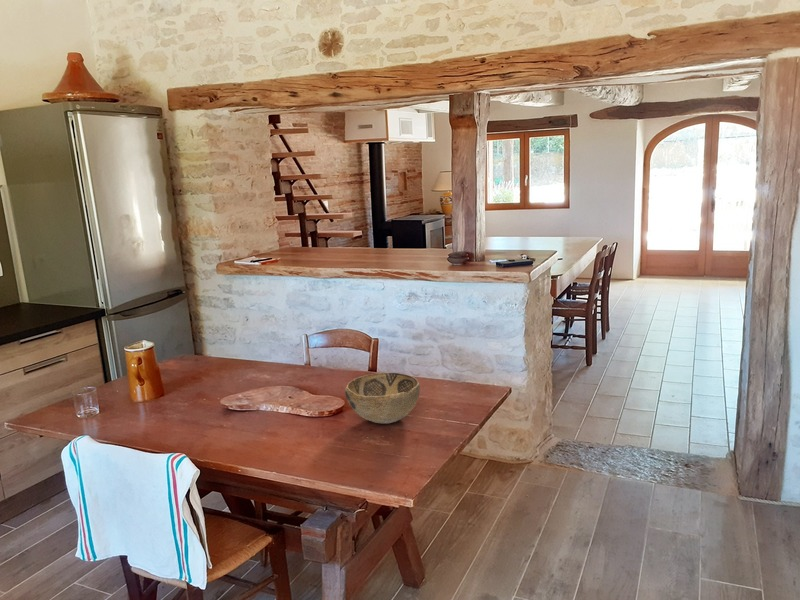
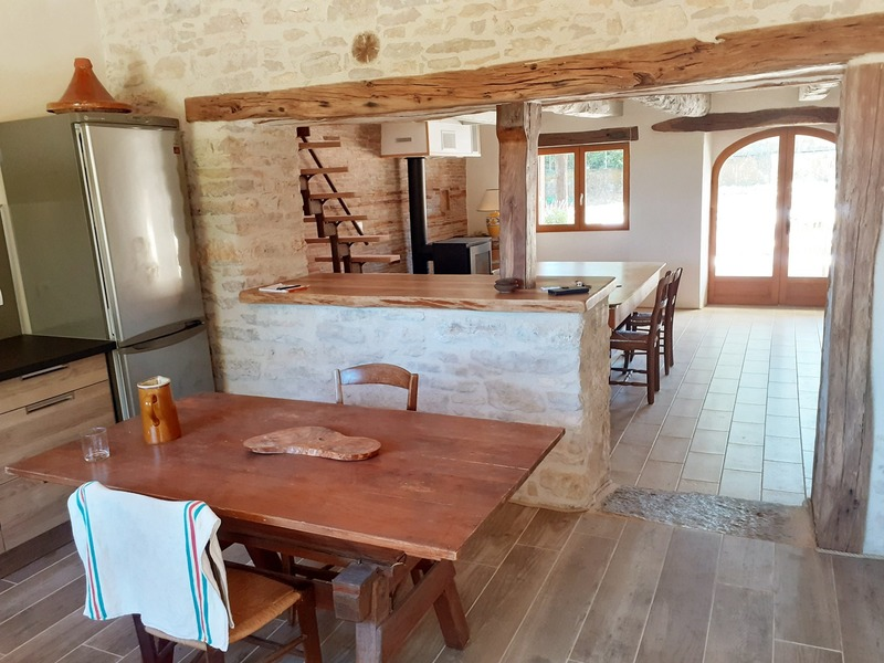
- decorative bowl [344,372,421,424]
